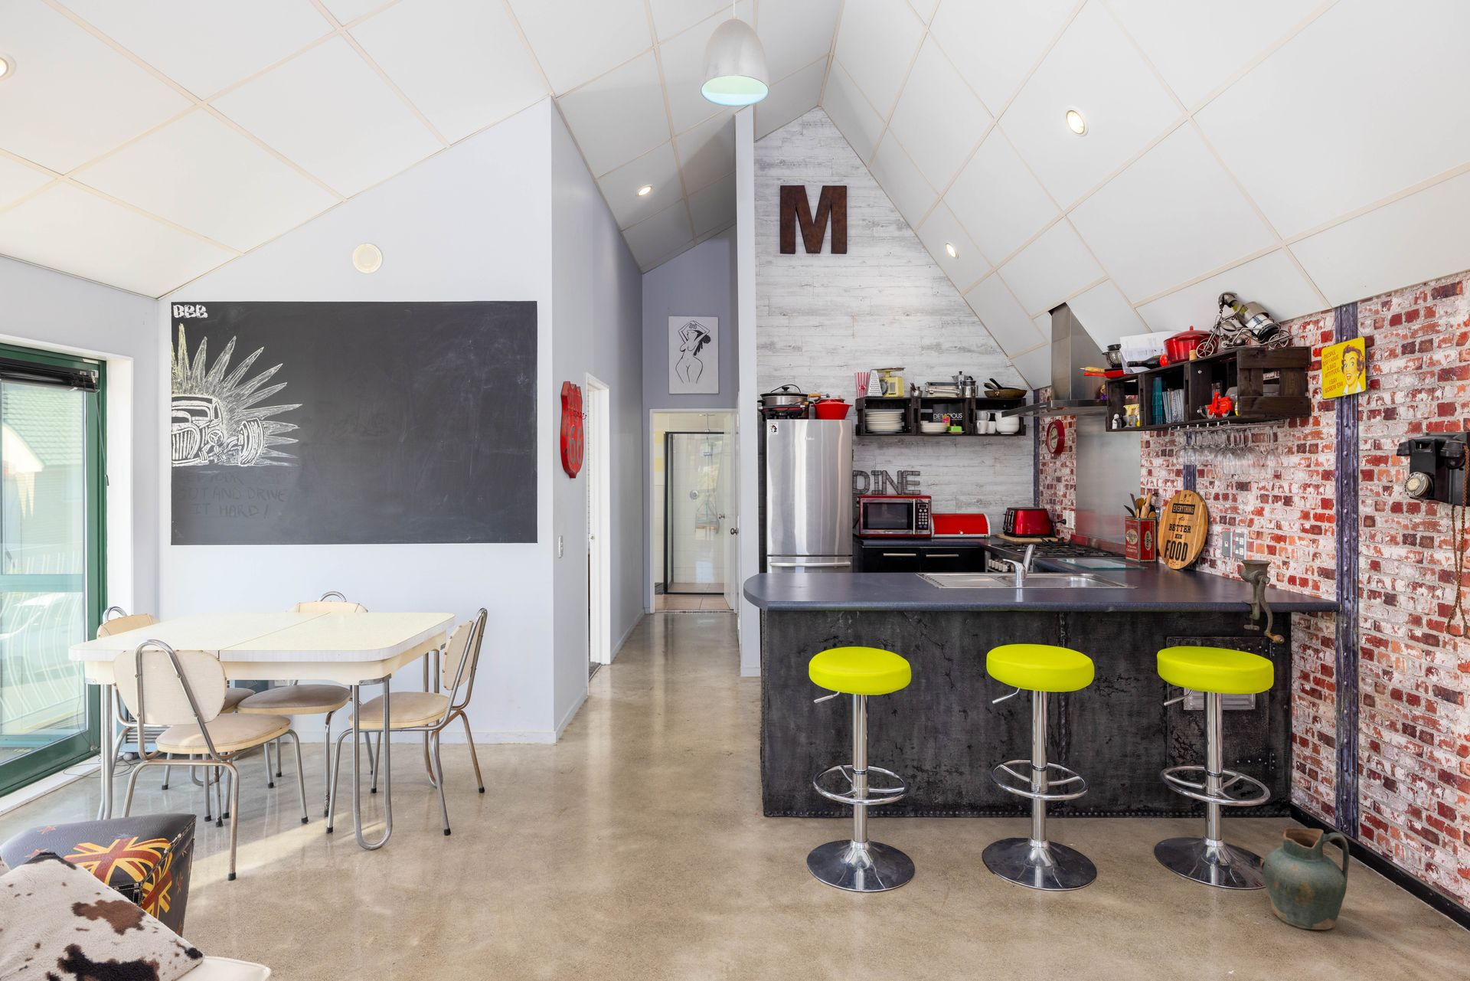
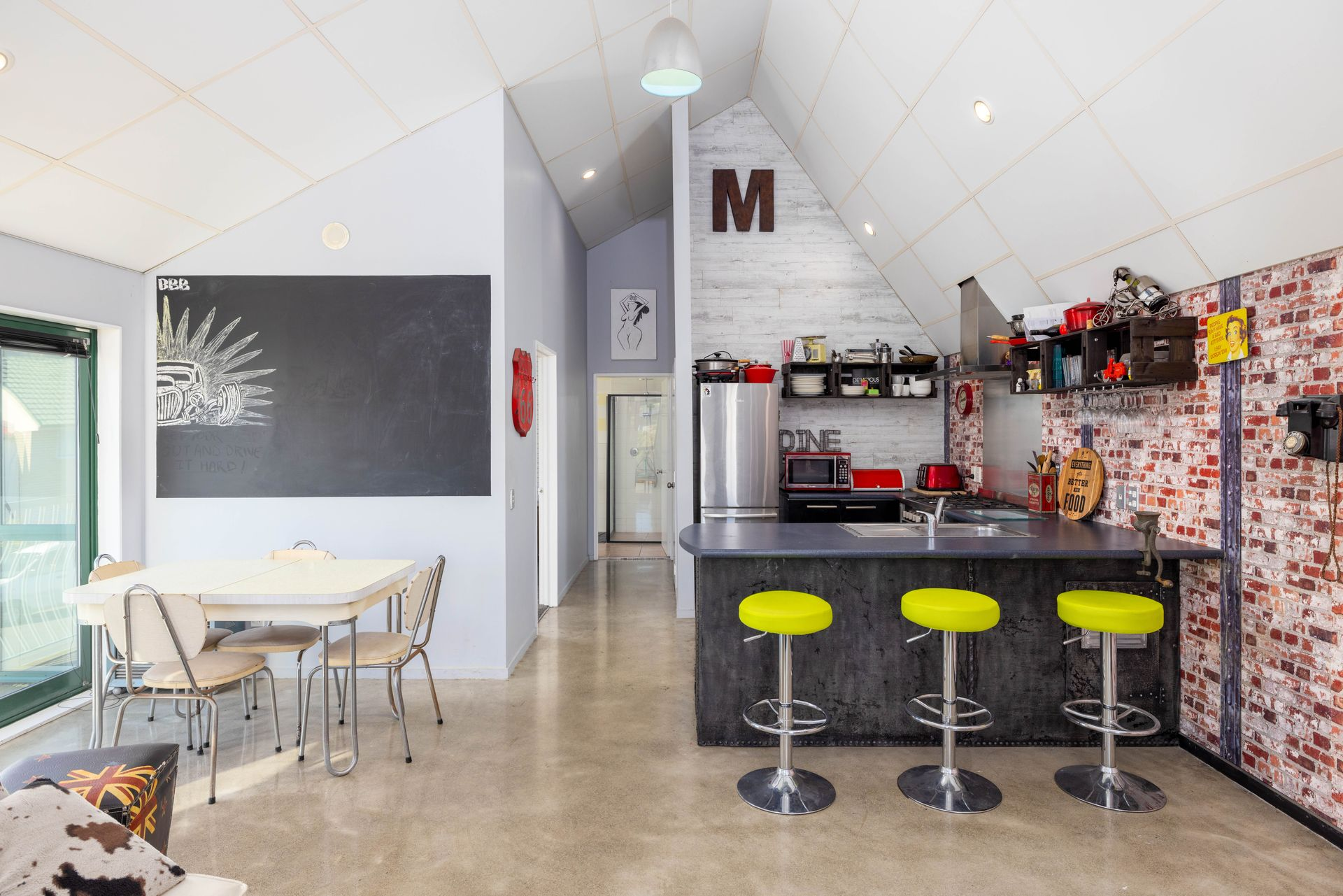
- ceramic jug [1260,827,1350,931]
